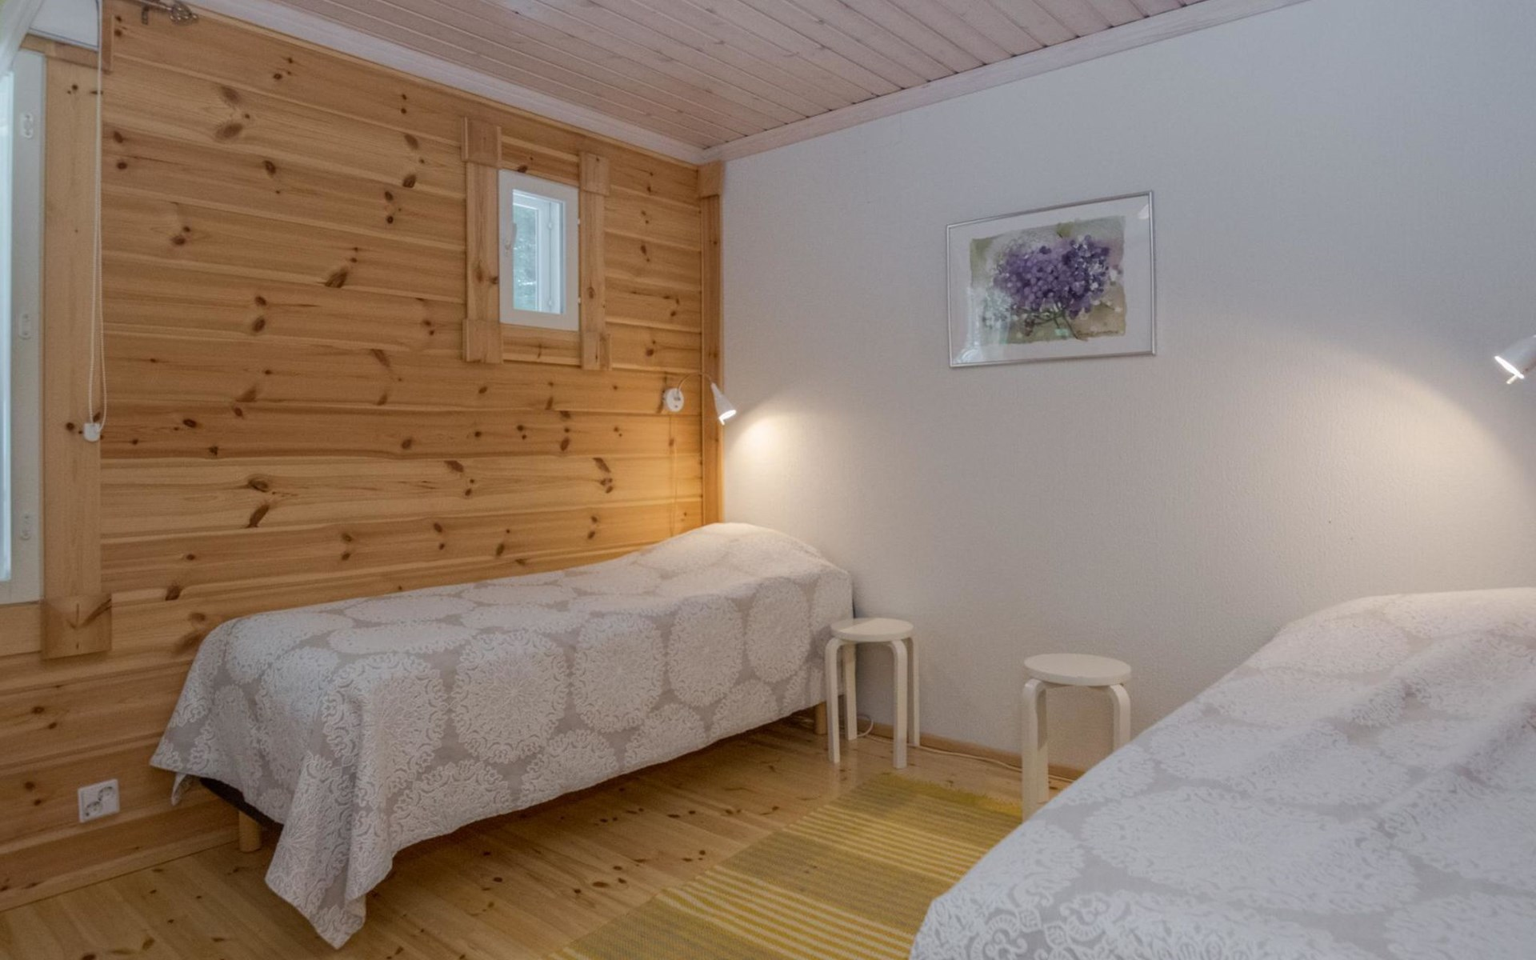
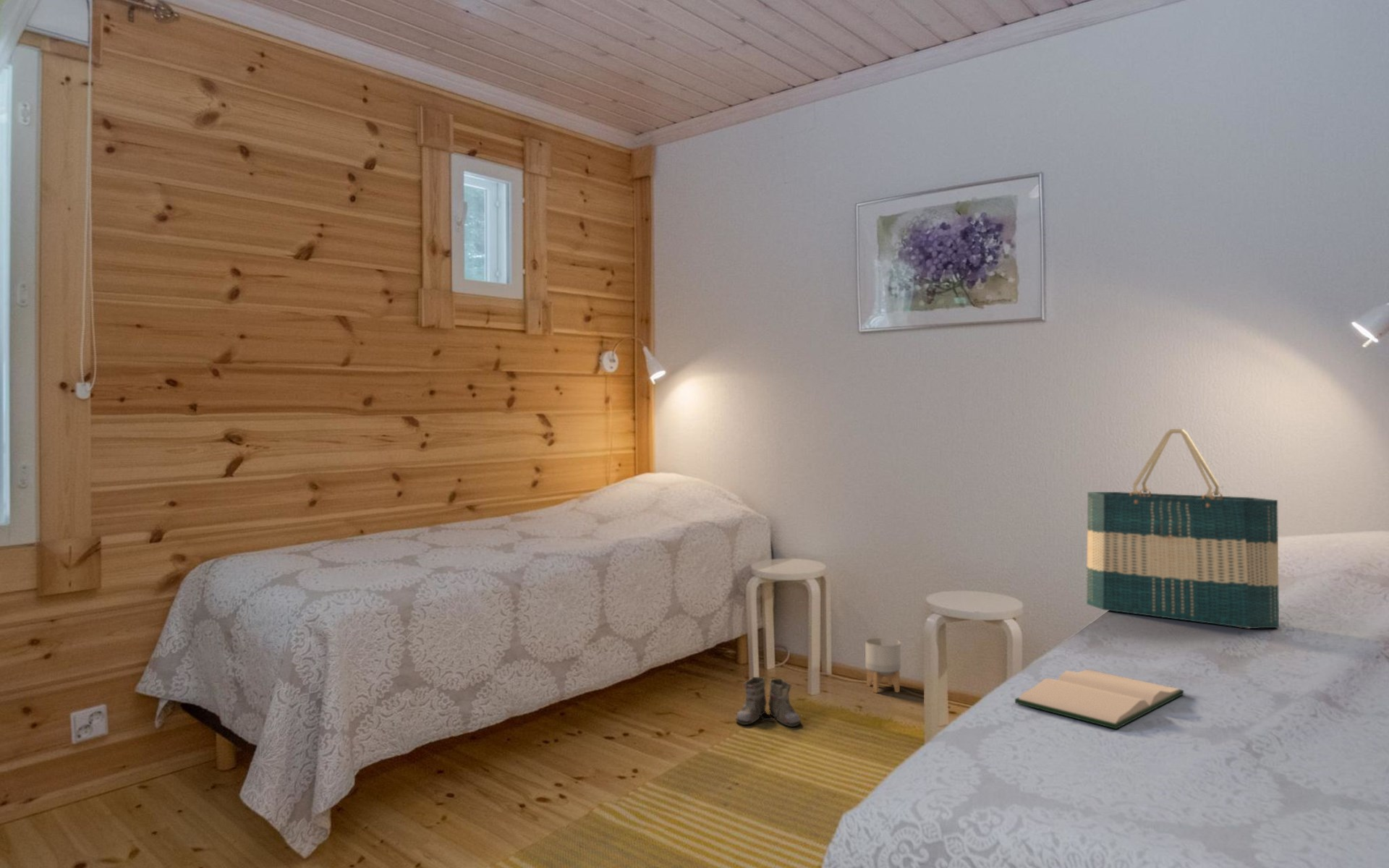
+ planter [865,637,901,694]
+ boots [734,676,802,728]
+ hardback book [1014,669,1184,730]
+ tote bag [1086,428,1280,629]
